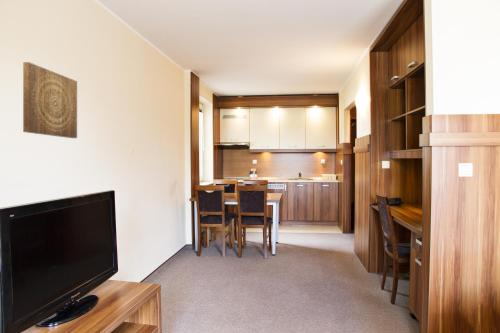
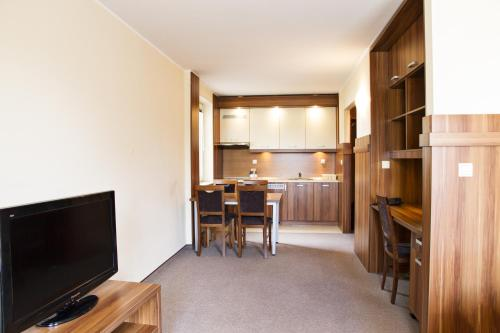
- wall art [22,61,78,139]
